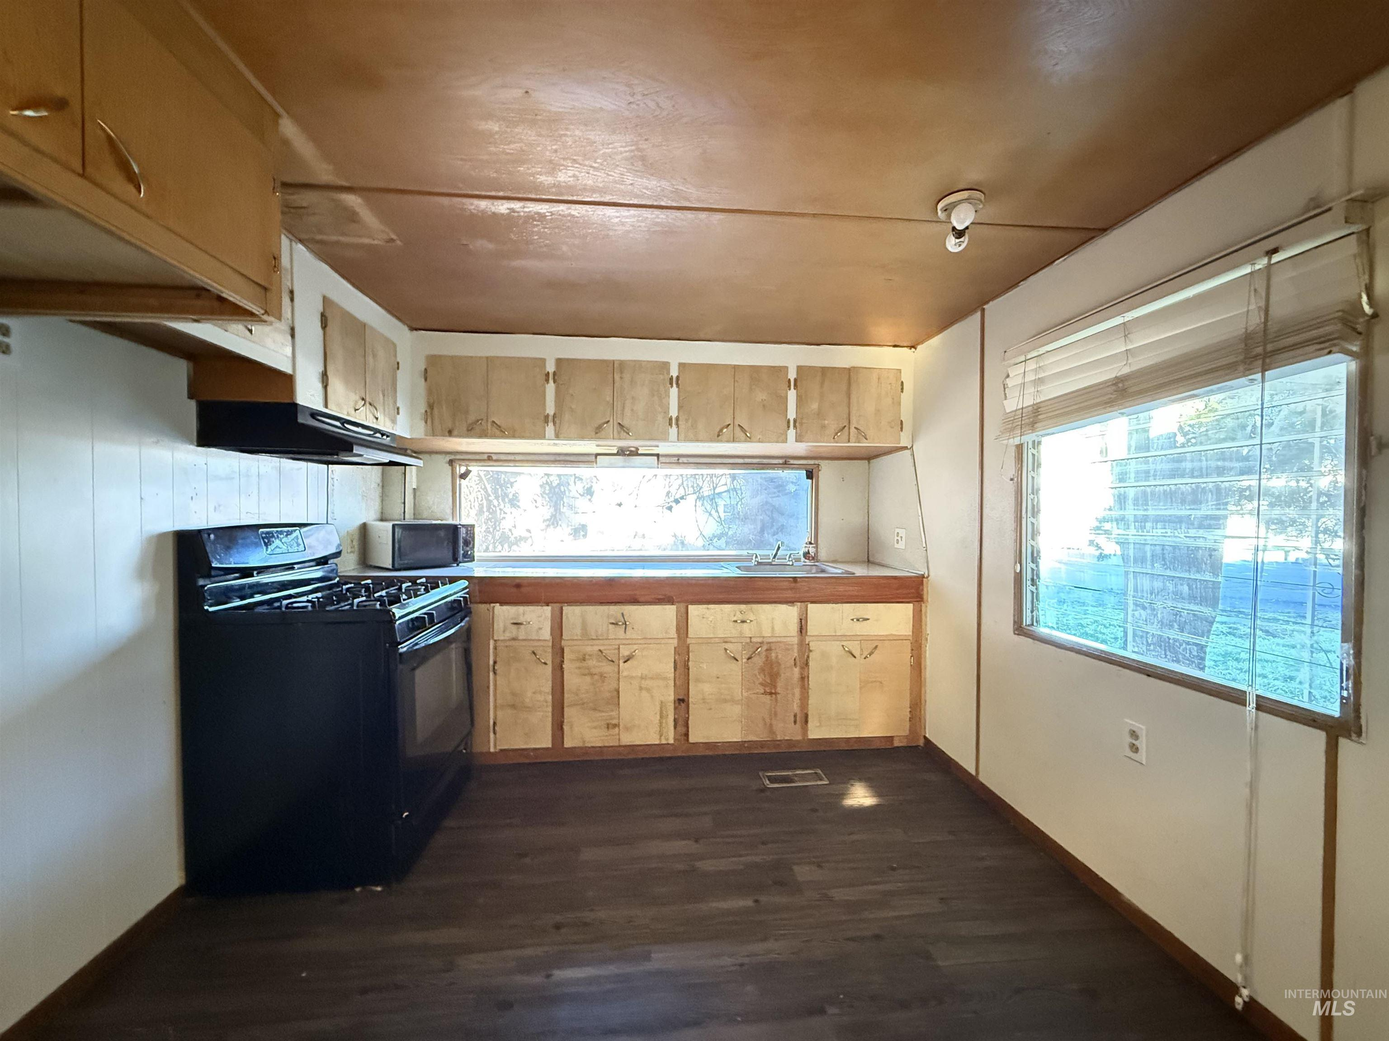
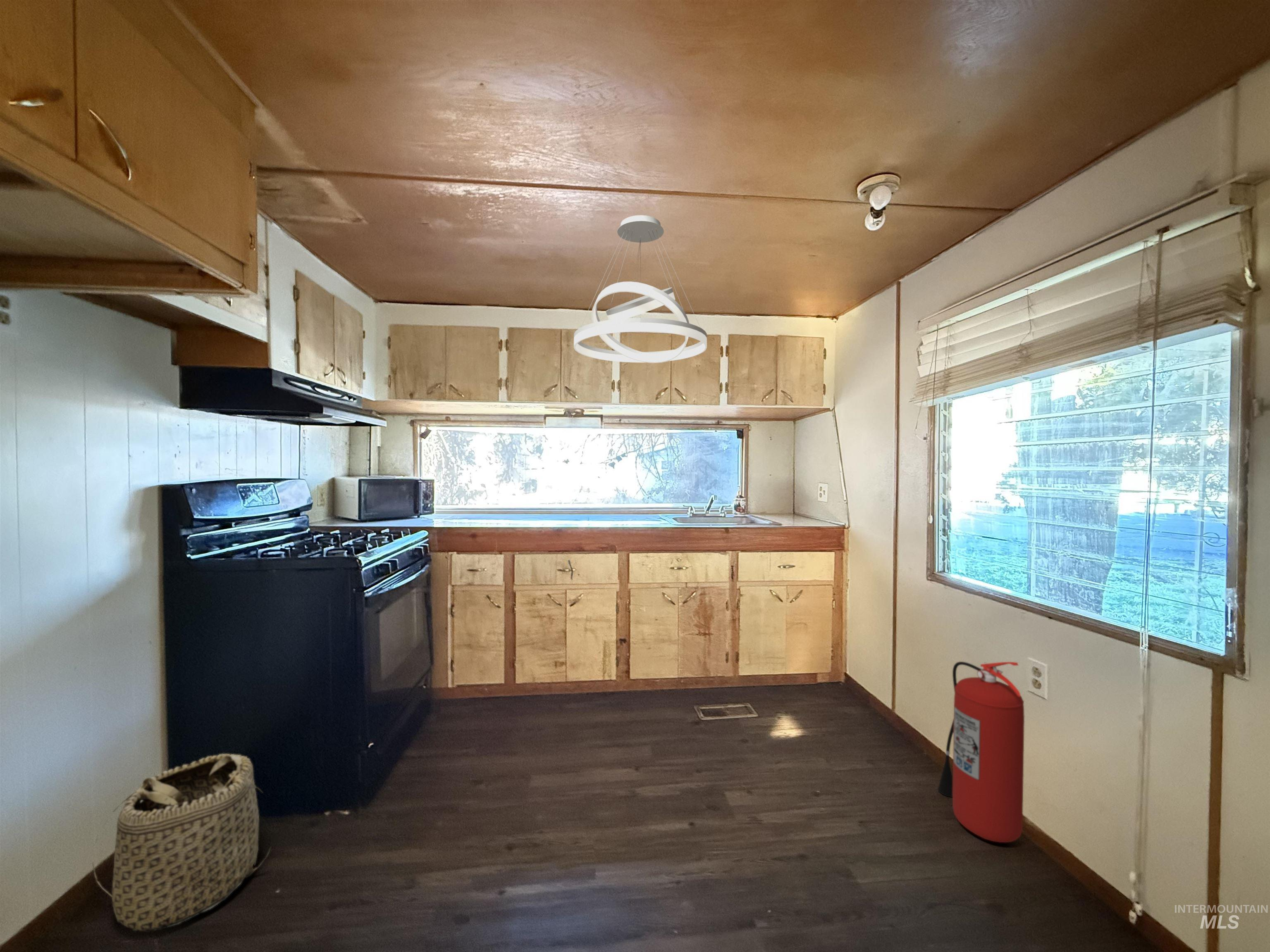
+ fire extinguisher [938,661,1025,843]
+ pendant light [573,215,707,364]
+ basket [92,753,273,933]
